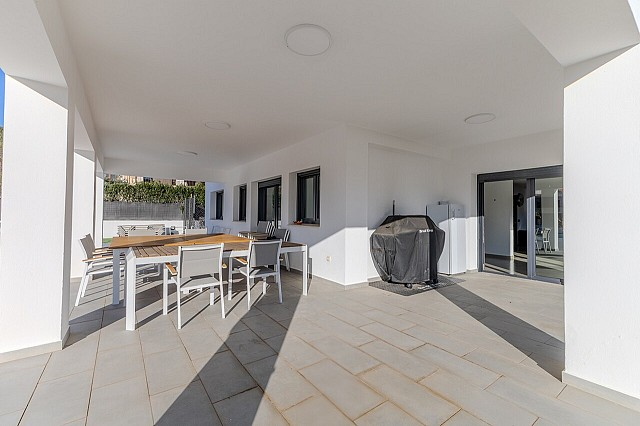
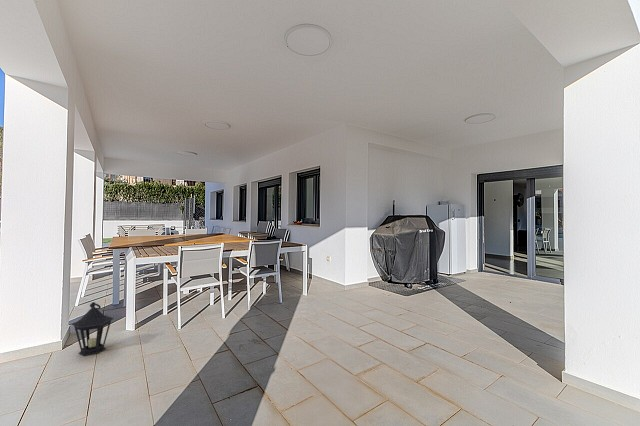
+ lantern [70,301,114,357]
